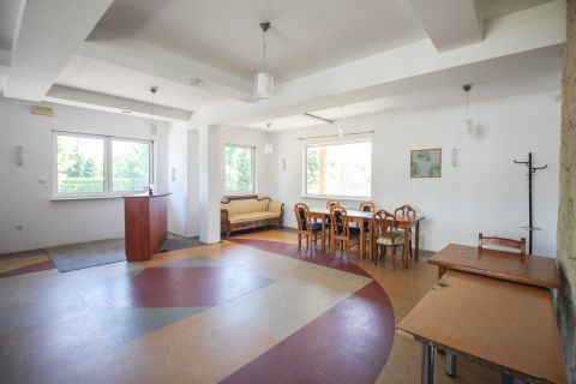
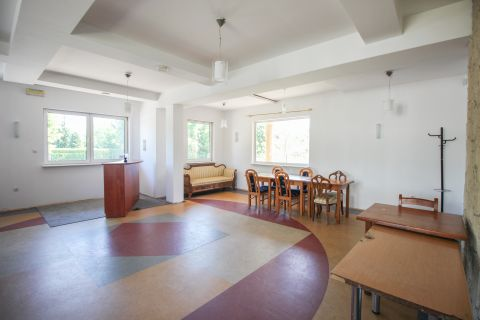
- wall art [409,146,443,179]
